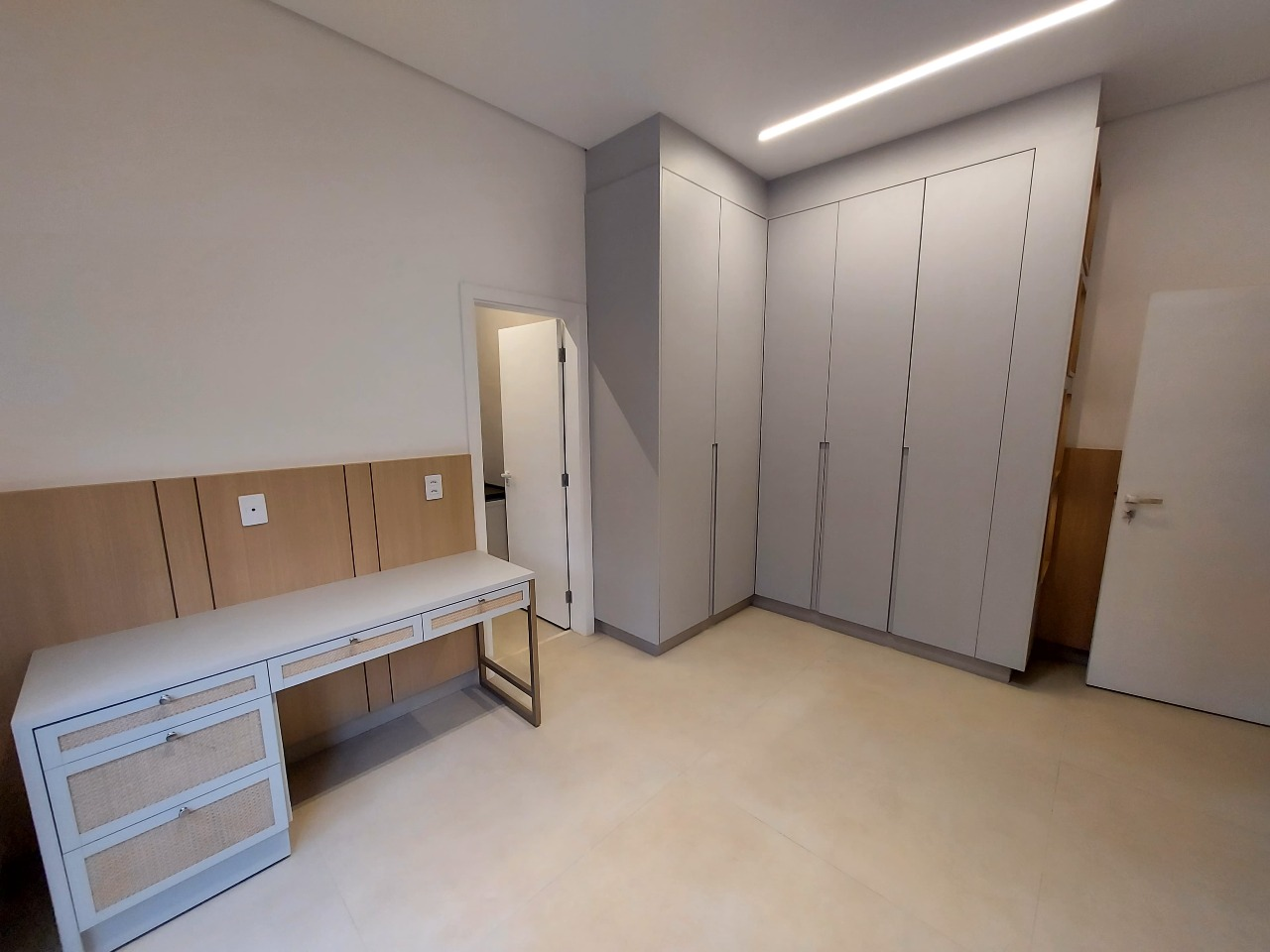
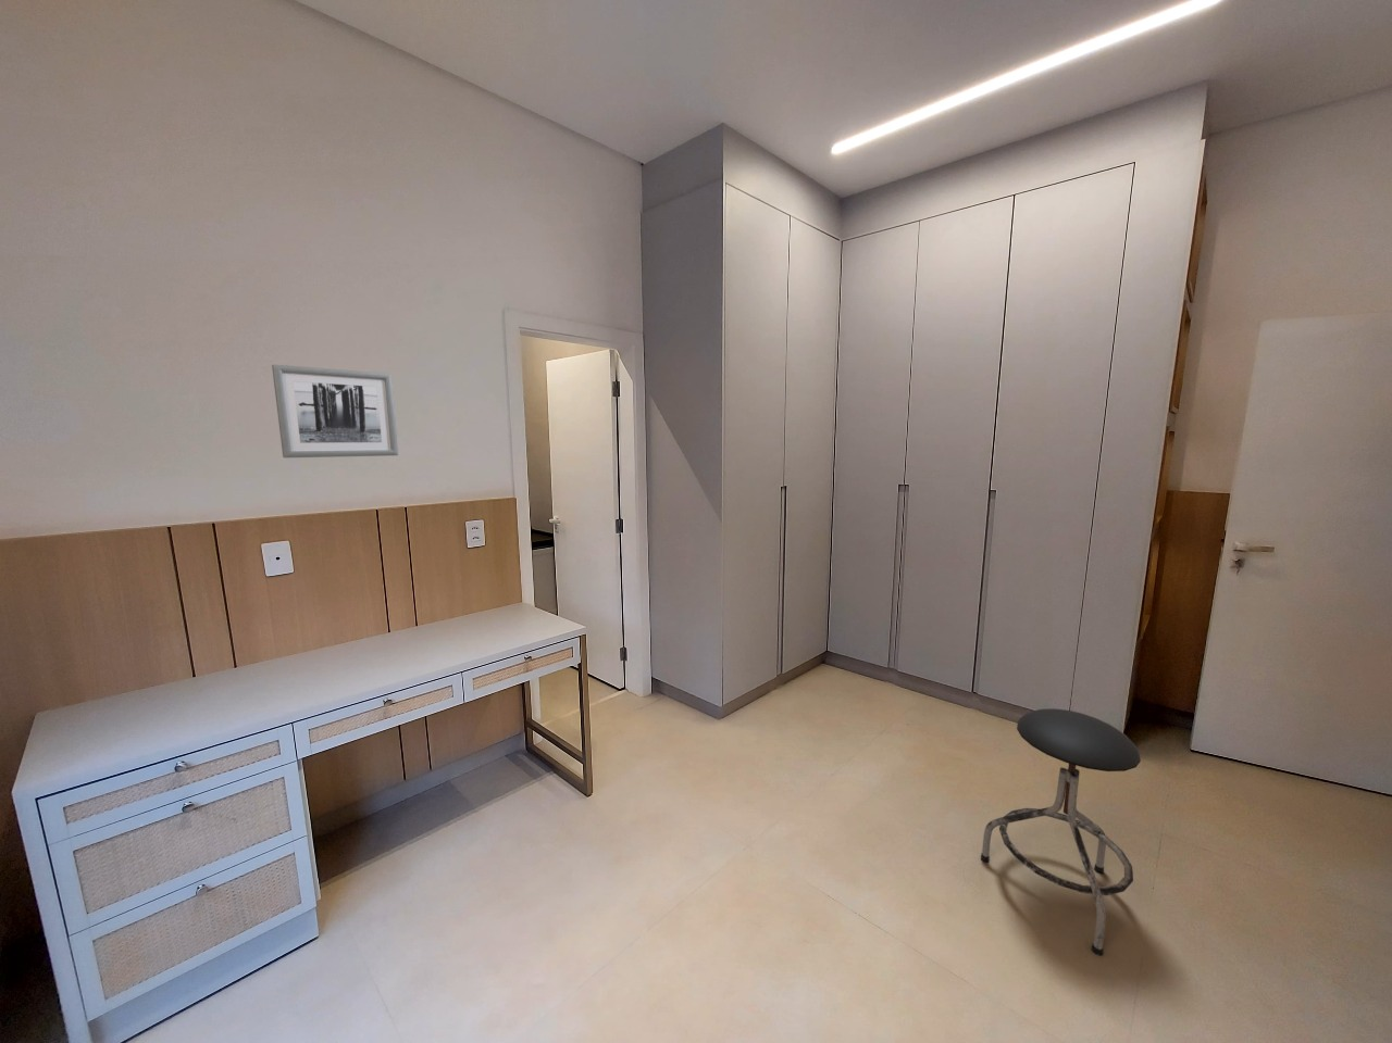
+ wall art [271,364,399,458]
+ stool [980,708,1142,958]
